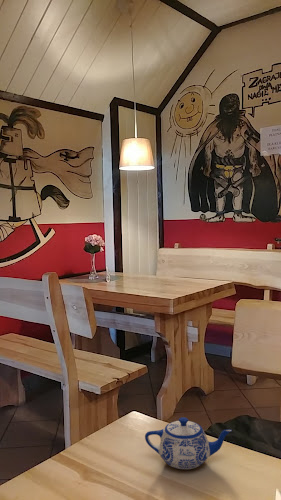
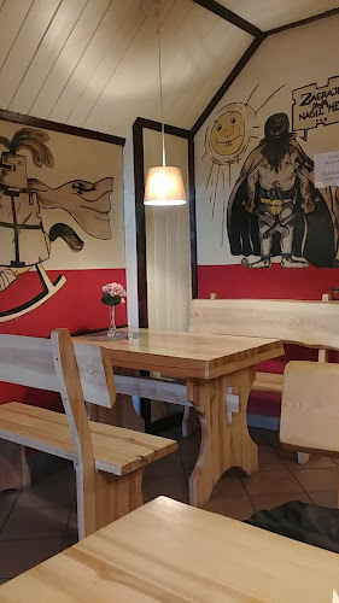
- teapot [144,416,233,470]
